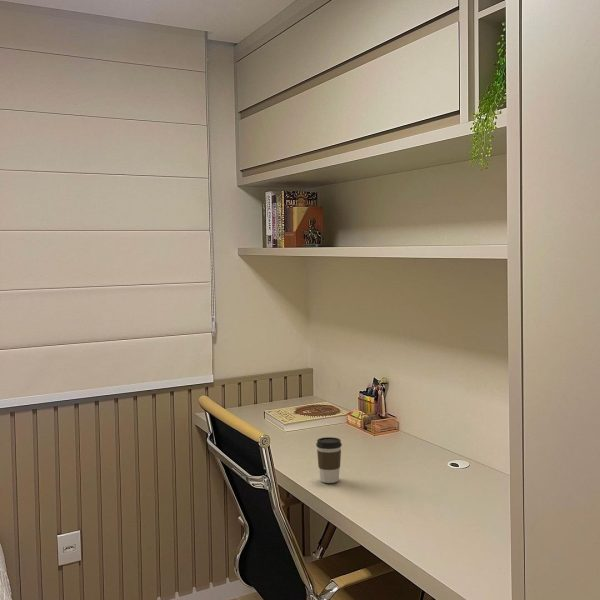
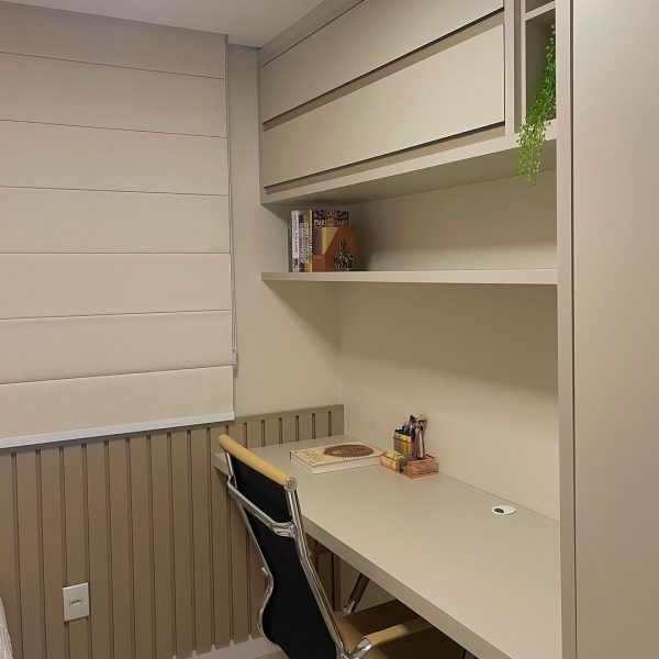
- coffee cup [315,436,343,484]
